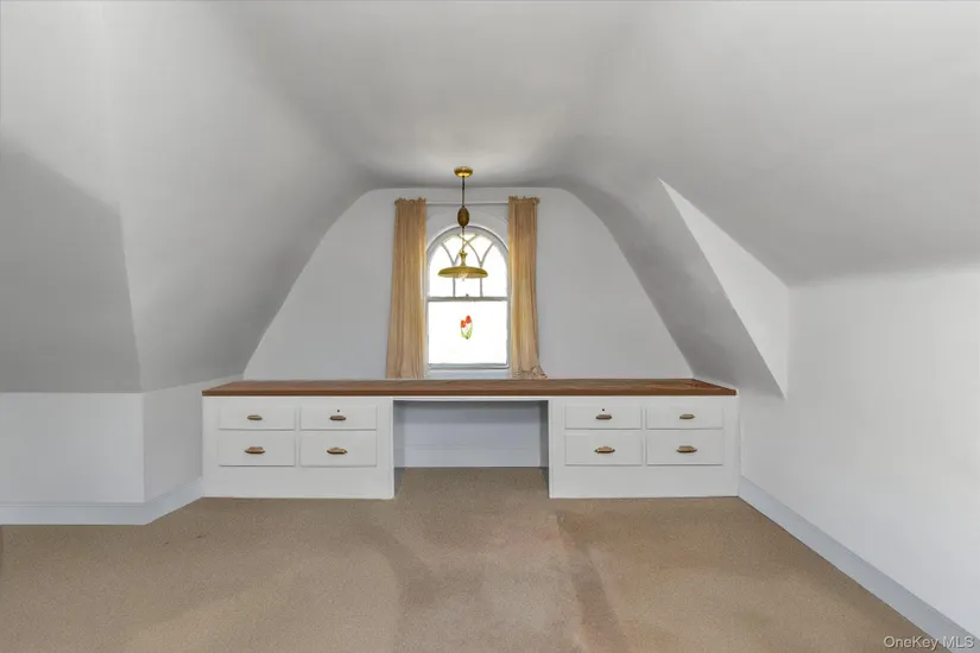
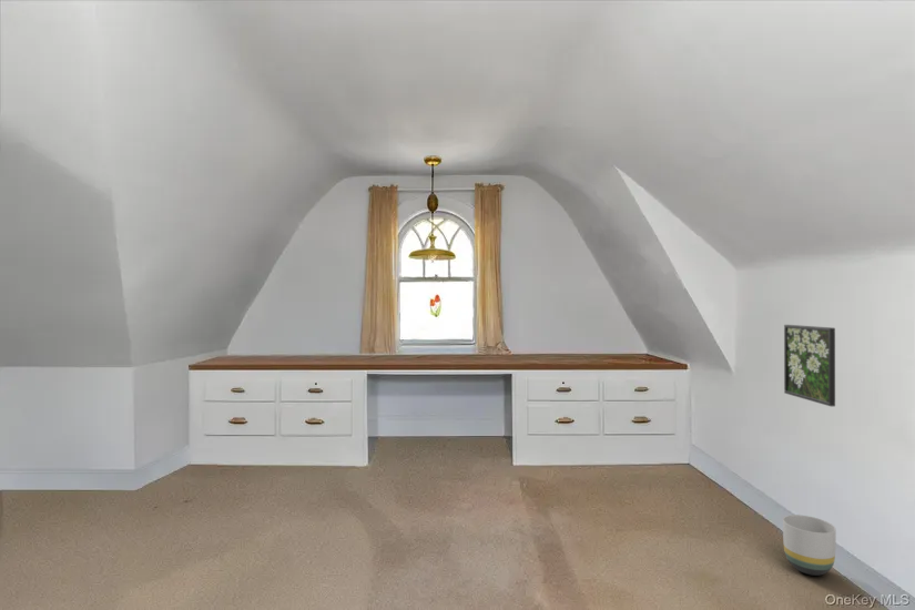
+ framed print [783,324,836,407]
+ planter [782,514,836,577]
